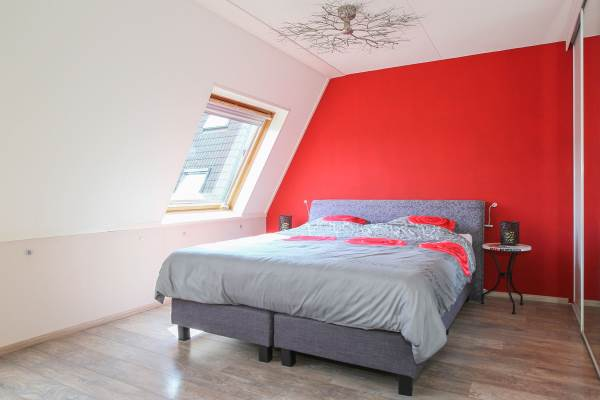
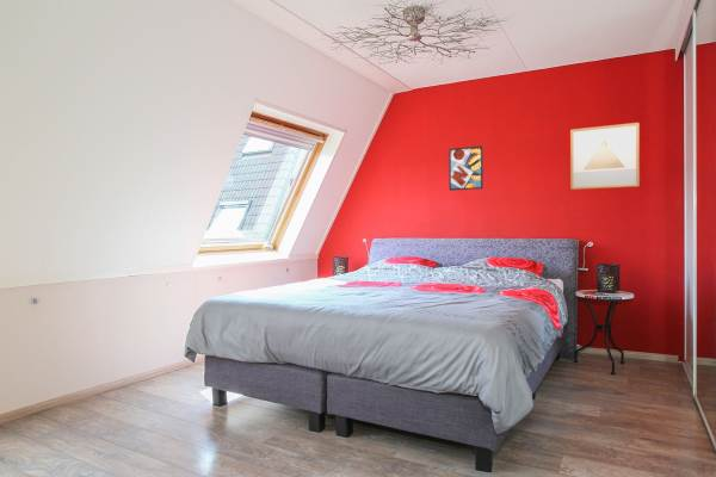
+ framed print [448,144,484,192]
+ wall art [569,122,641,191]
